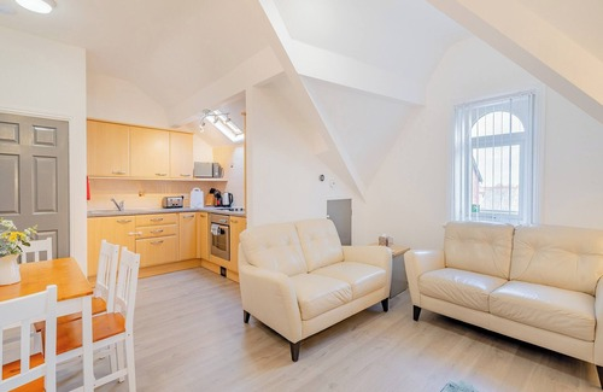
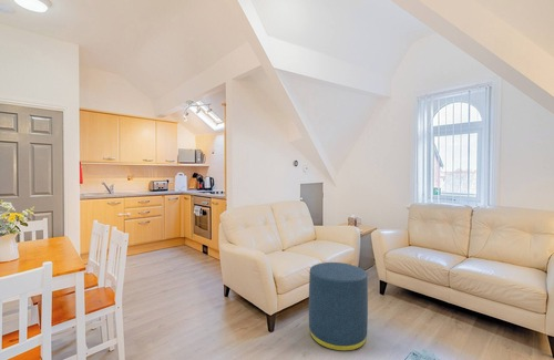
+ ottoman [308,261,369,352]
